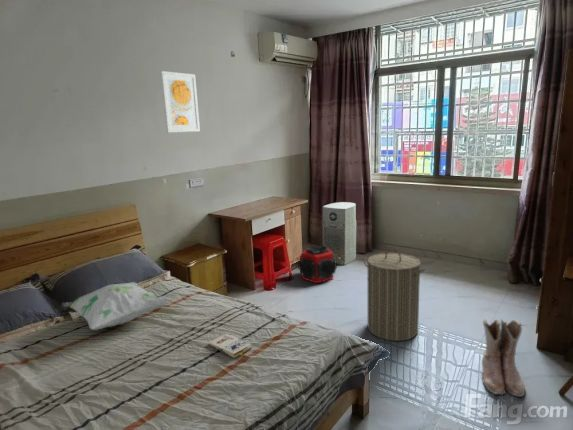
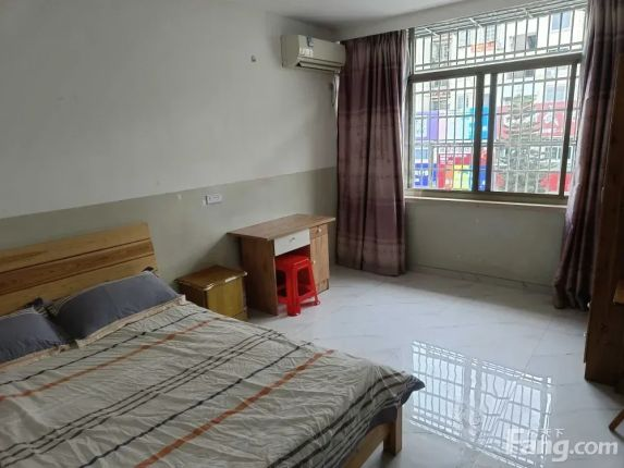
- laundry hamper [363,248,427,342]
- speaker [297,245,338,284]
- air purifier [322,201,357,266]
- paperback book [208,333,253,359]
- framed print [159,70,201,134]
- boots [481,318,526,398]
- decorative pillow [59,281,170,331]
